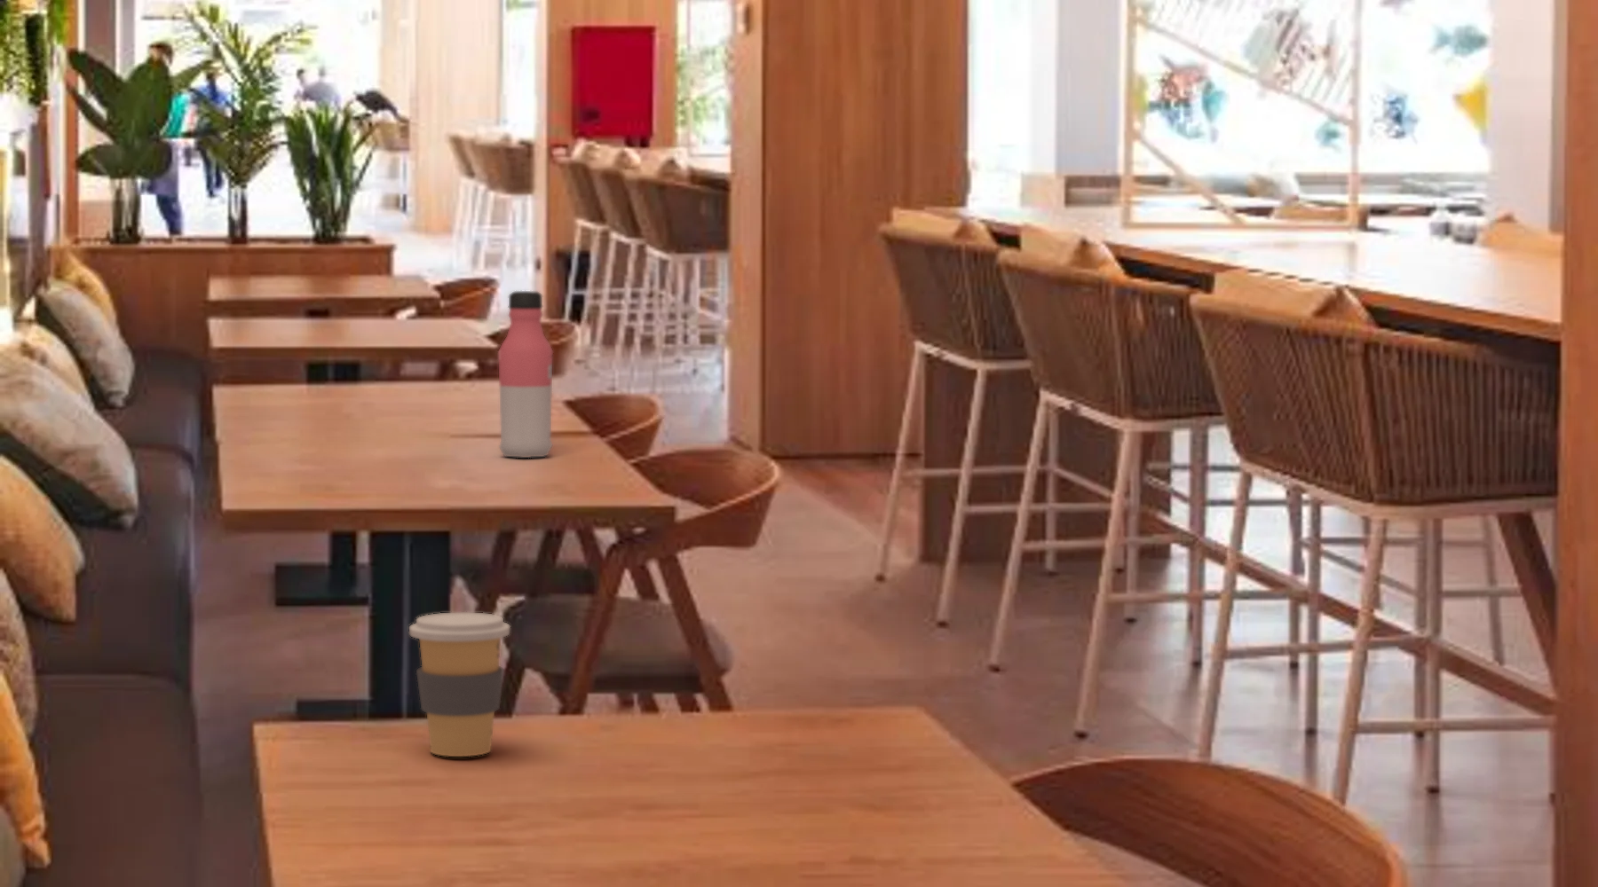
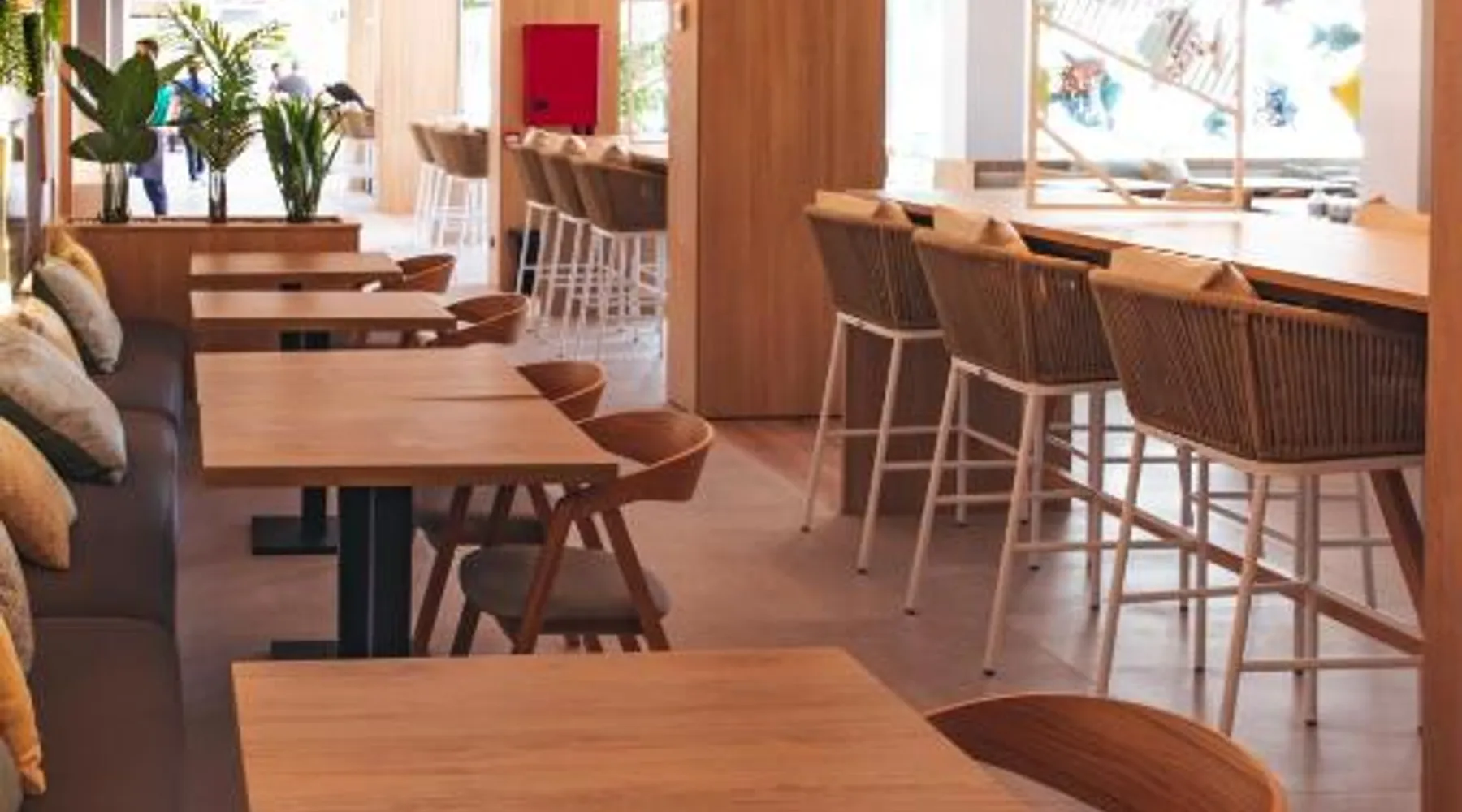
- coffee cup [409,612,510,757]
- water bottle [498,291,554,459]
